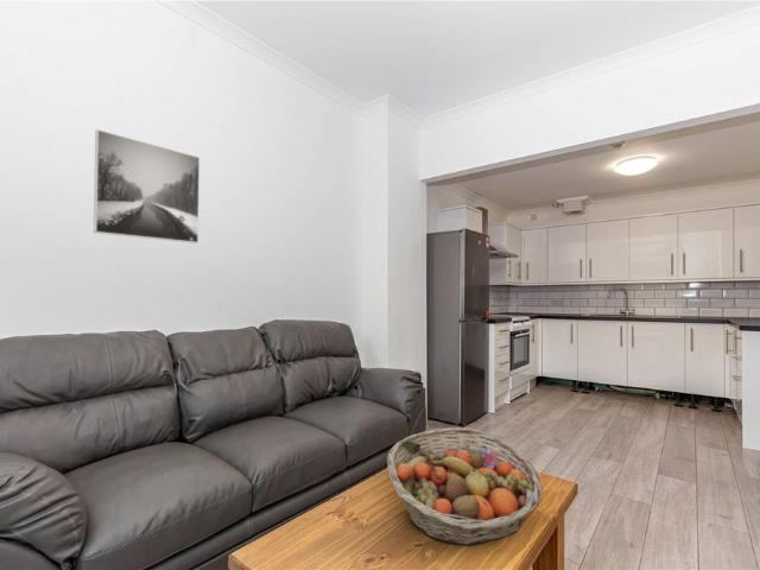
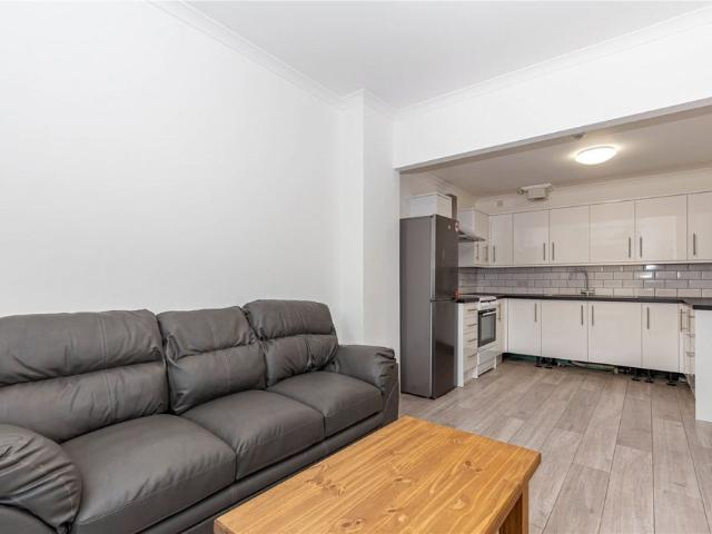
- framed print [93,128,201,245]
- fruit basket [386,426,544,547]
